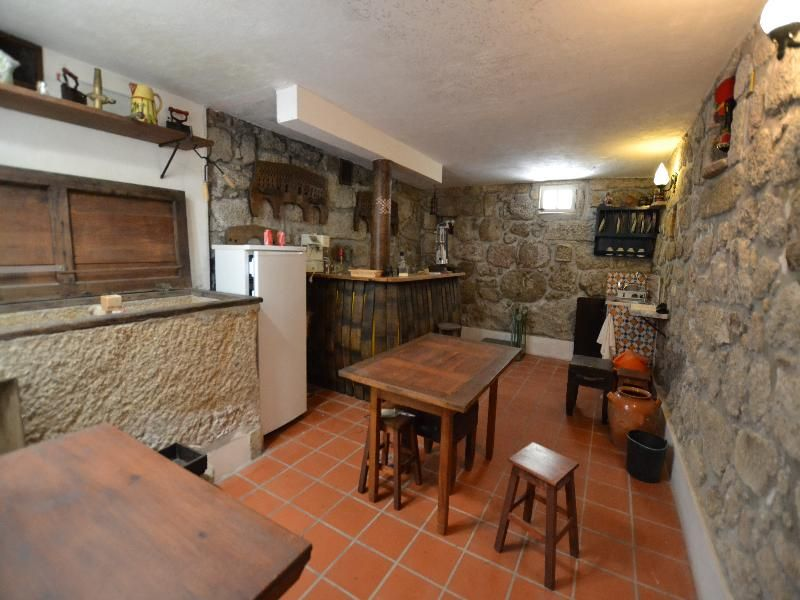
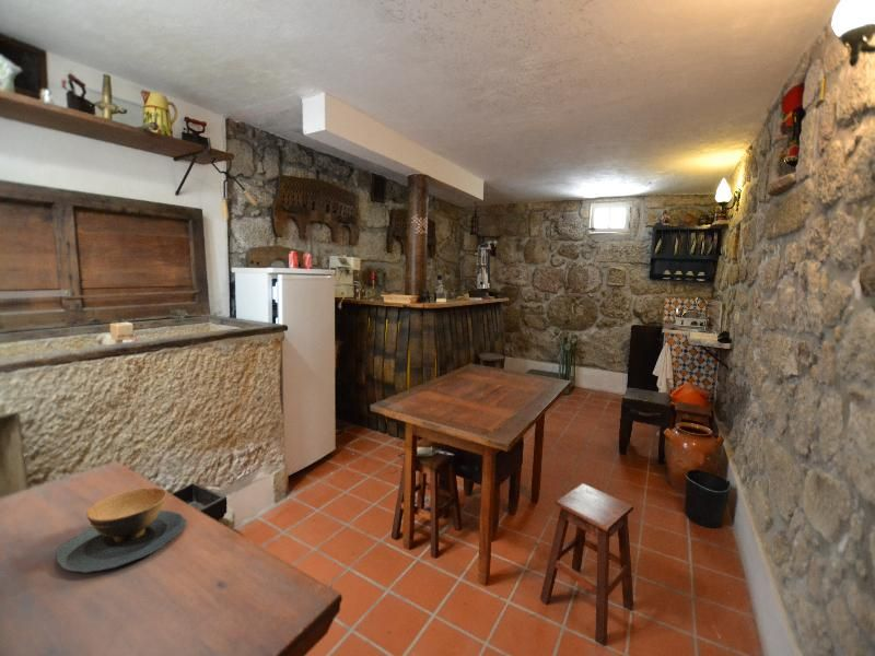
+ wooden bowl [56,487,187,573]
